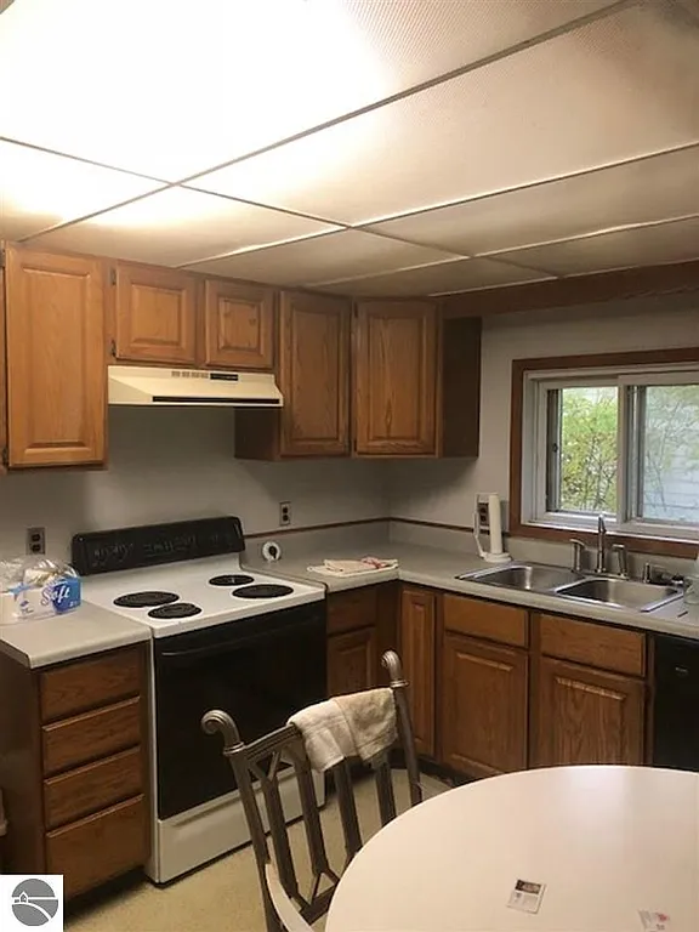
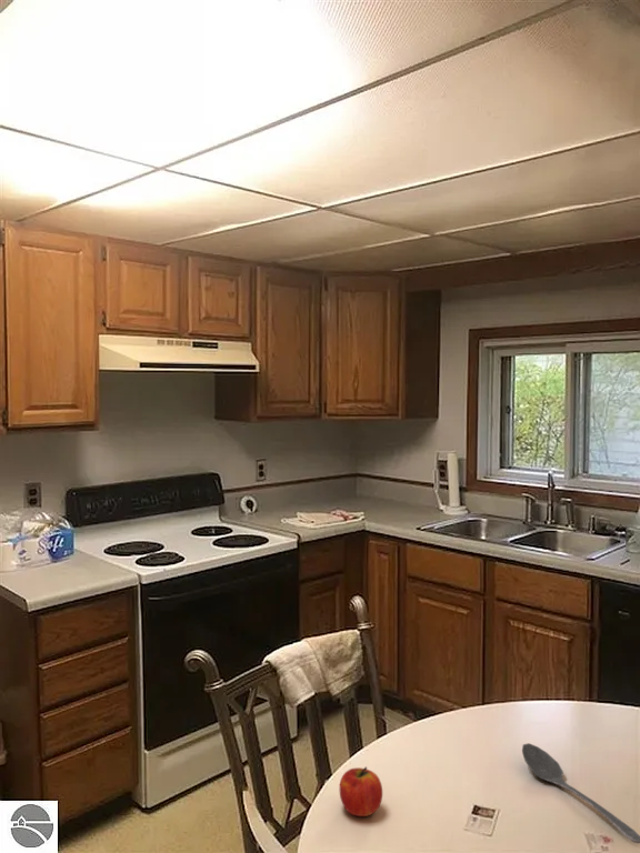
+ stirrer [521,742,640,844]
+ fruit [339,766,383,817]
